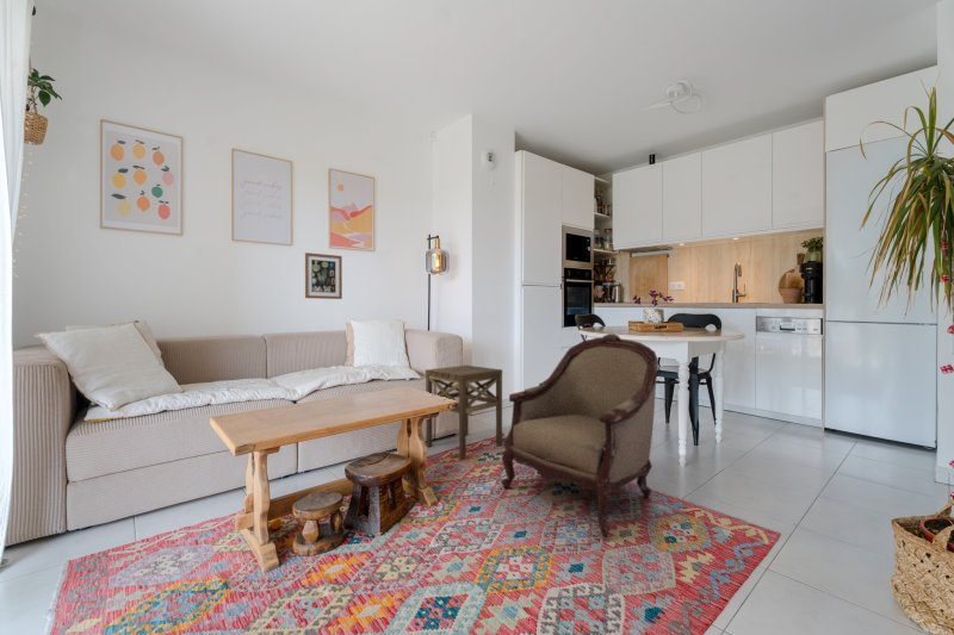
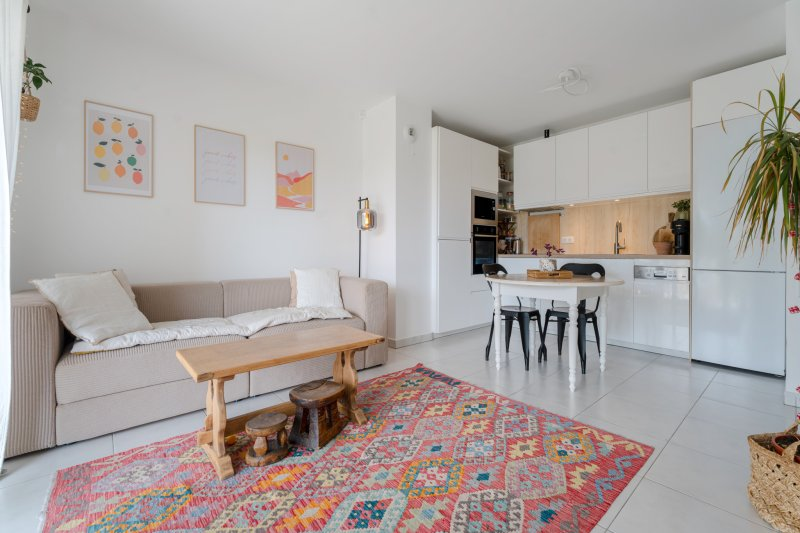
- armchair [500,332,659,538]
- wall art [304,251,343,300]
- side table [425,365,503,460]
